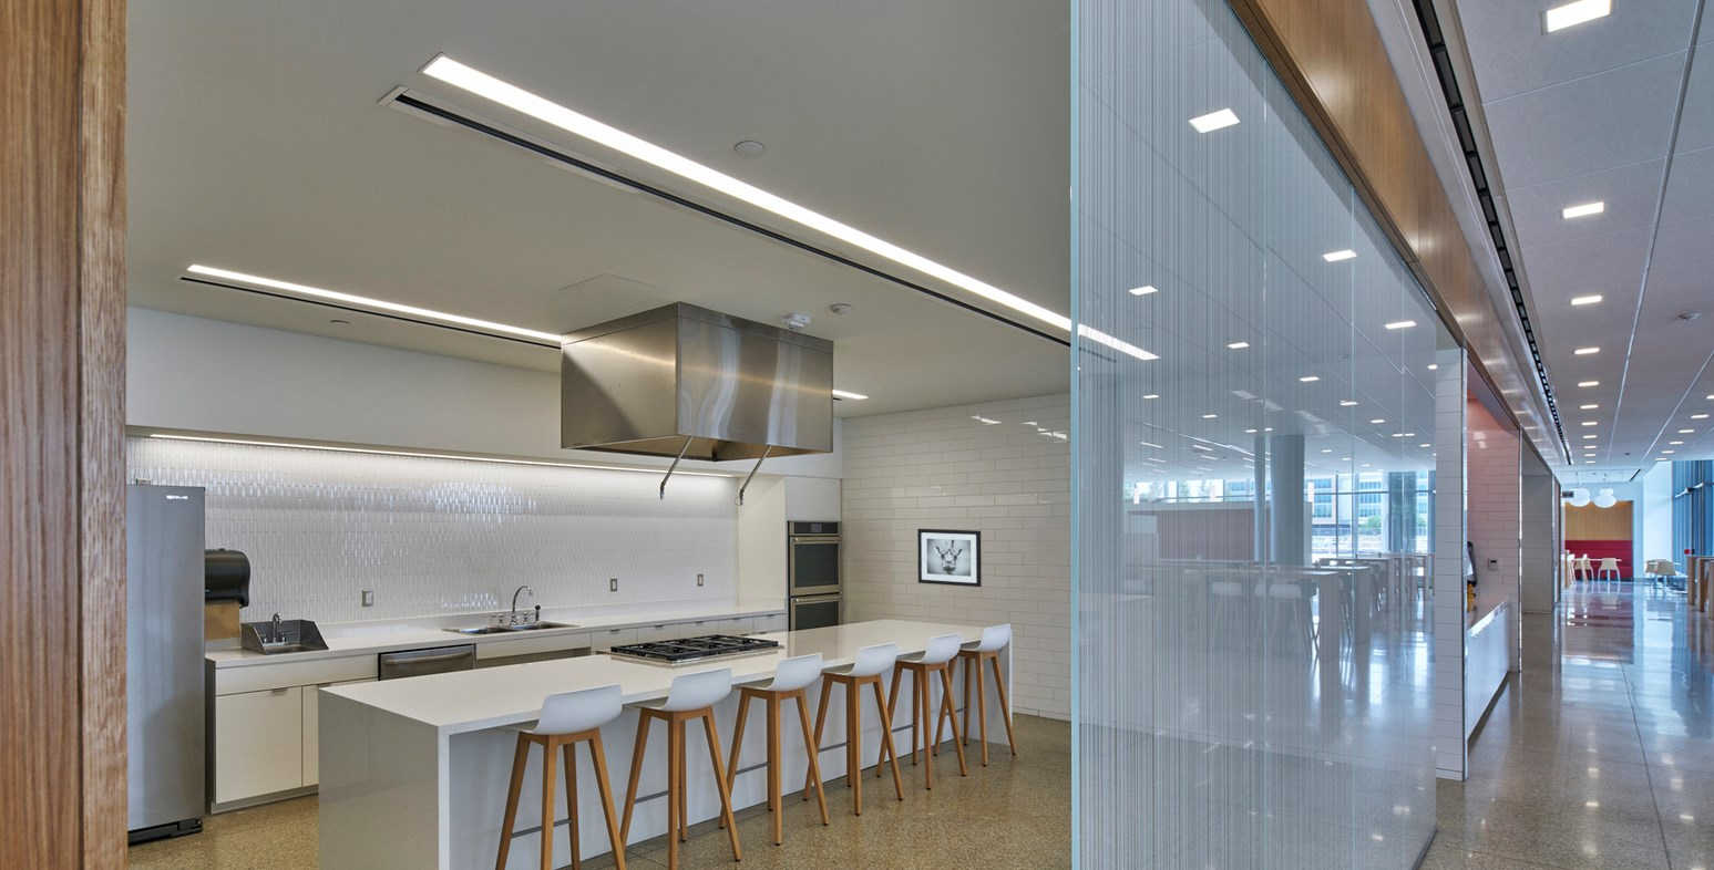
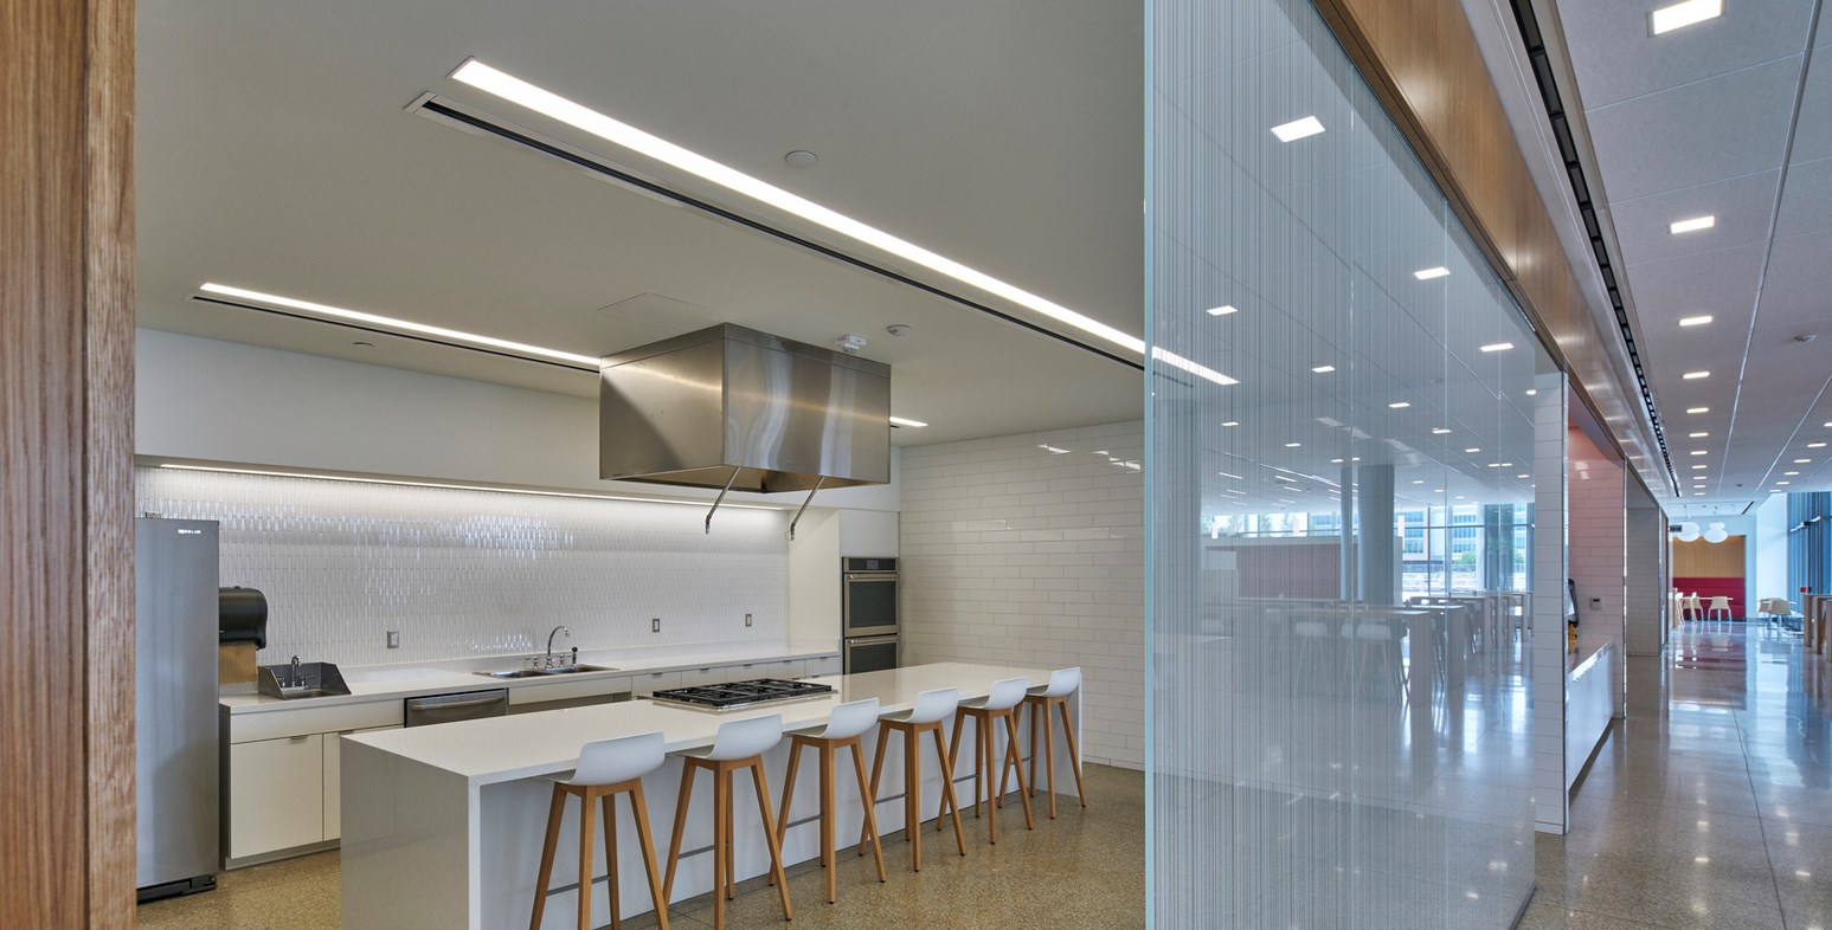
- wall art [916,528,982,588]
